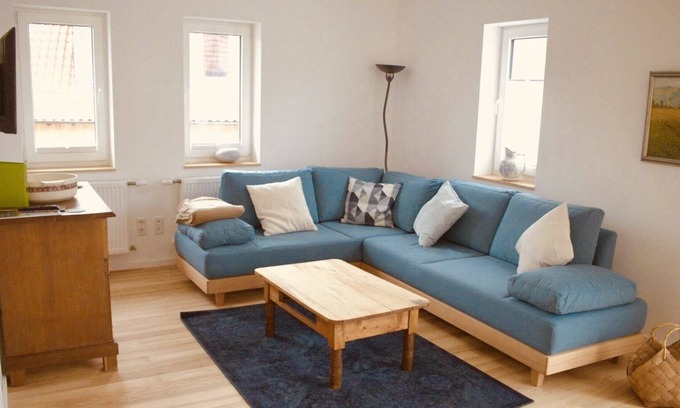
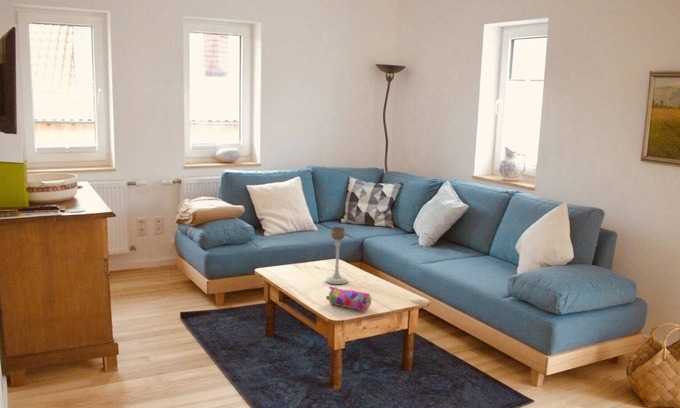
+ candle holder [325,226,349,285]
+ pencil case [325,285,372,312]
